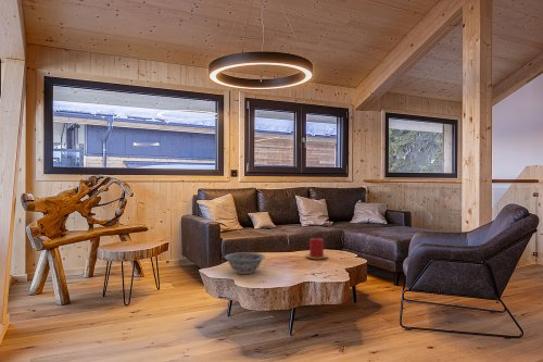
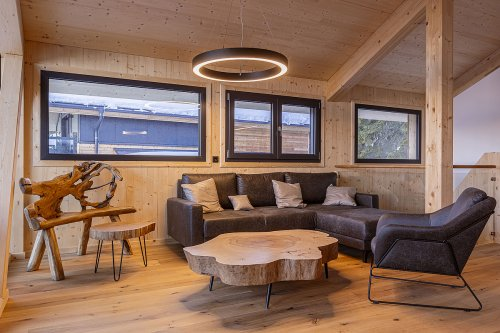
- candle [304,237,329,260]
- decorative bowl [224,251,266,275]
